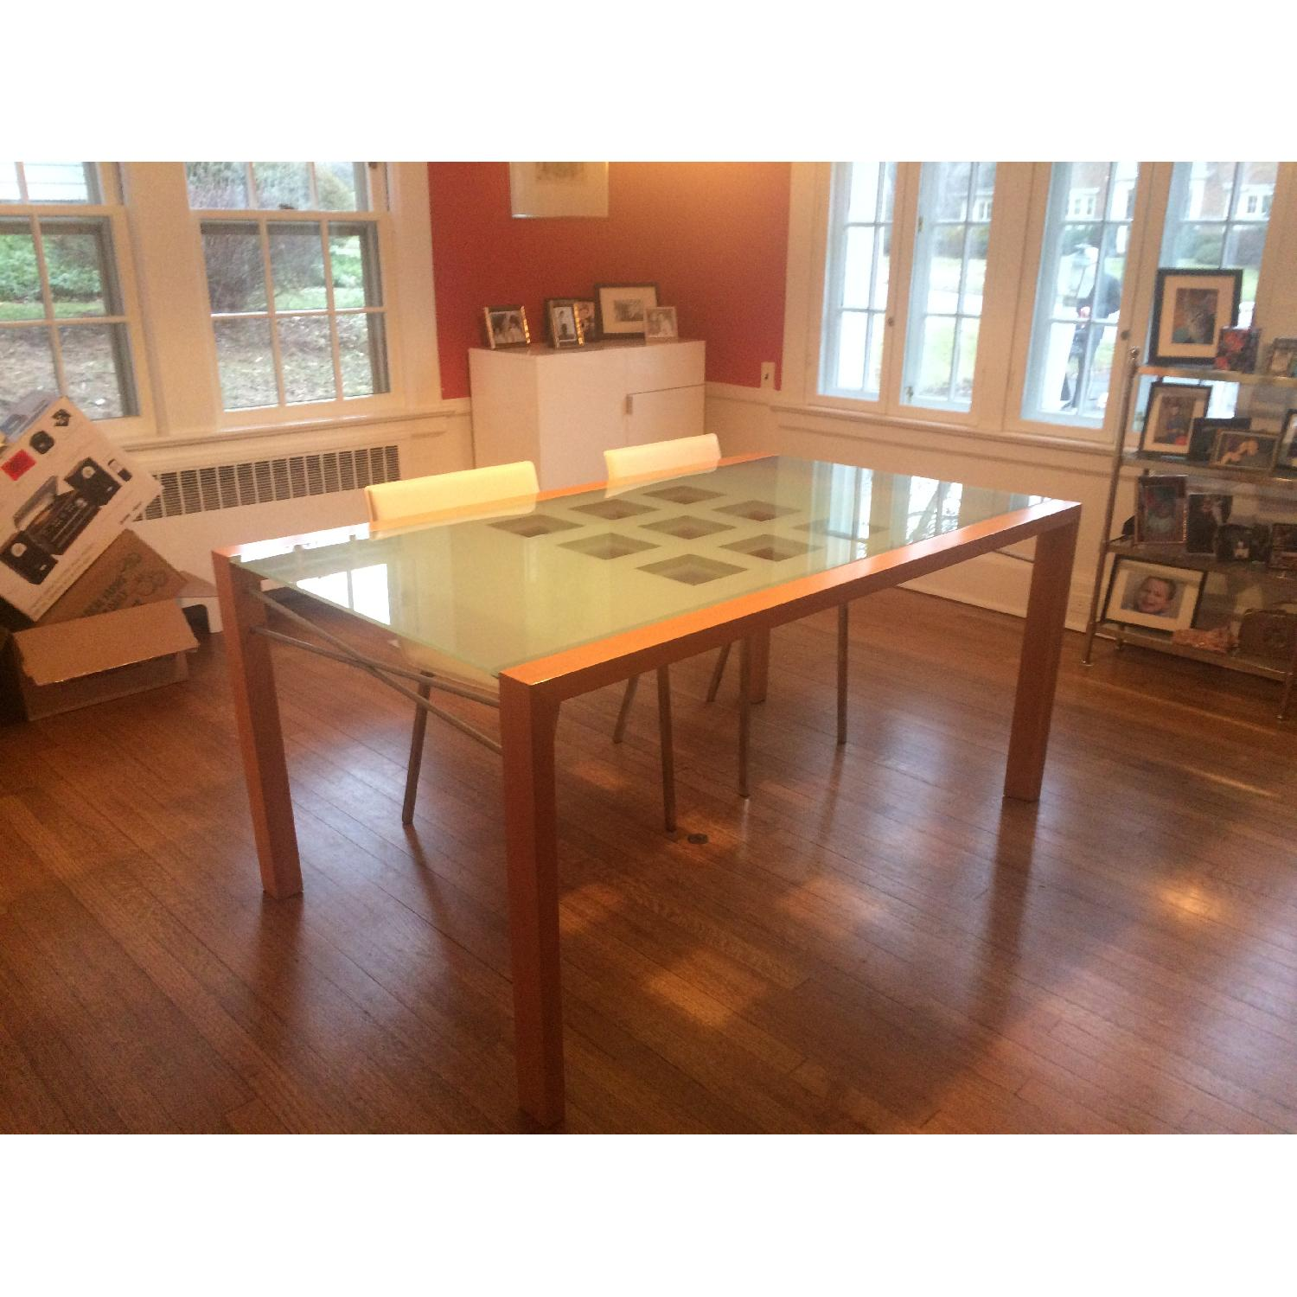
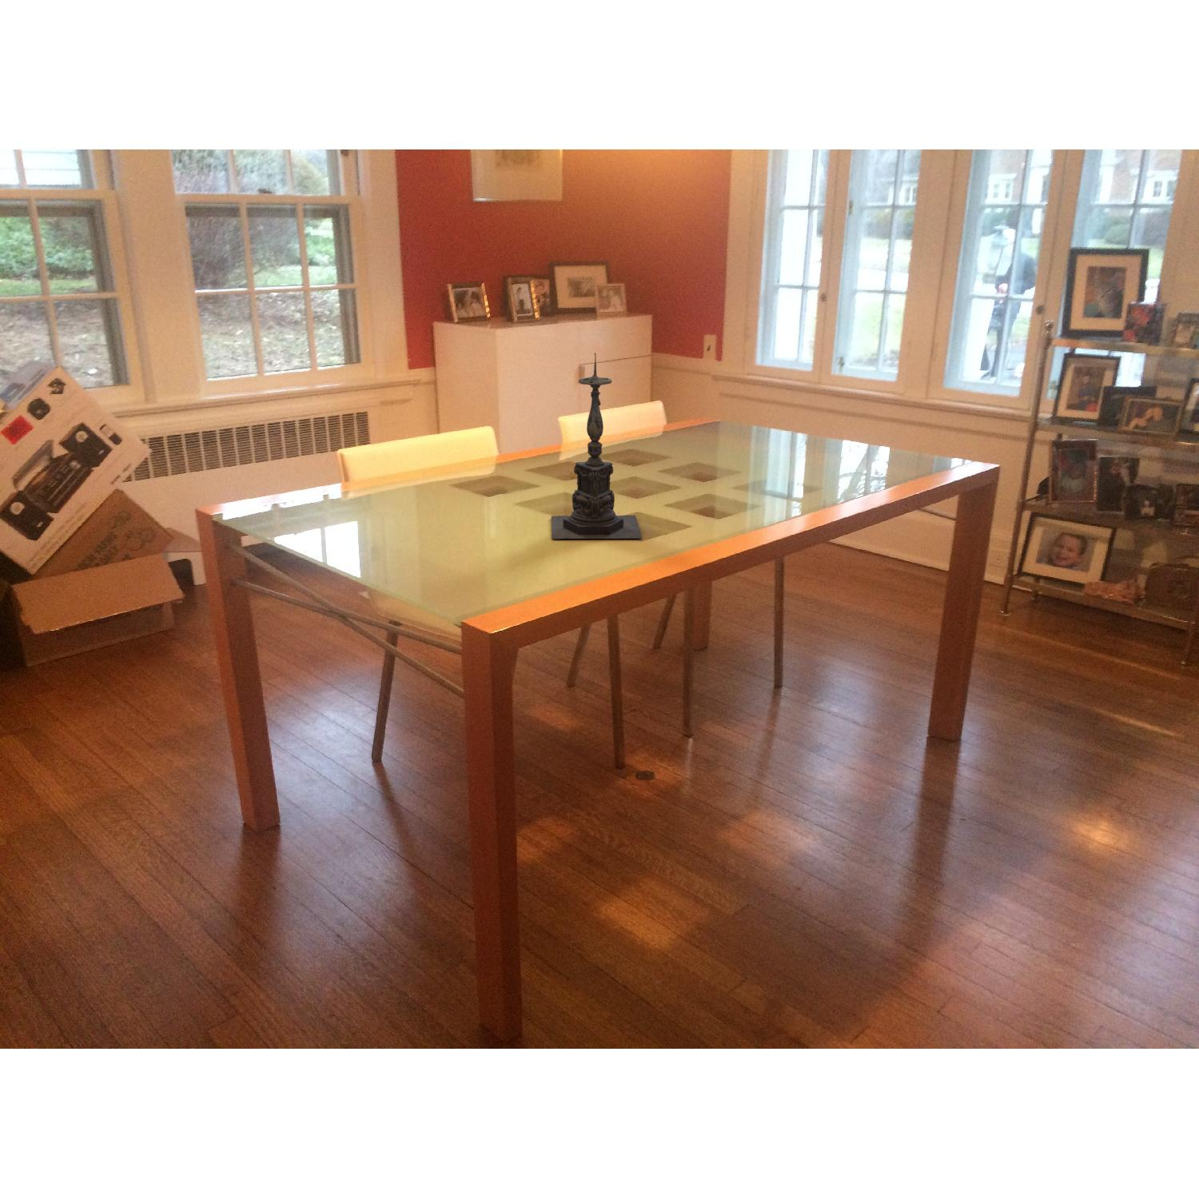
+ candle holder [551,352,642,539]
